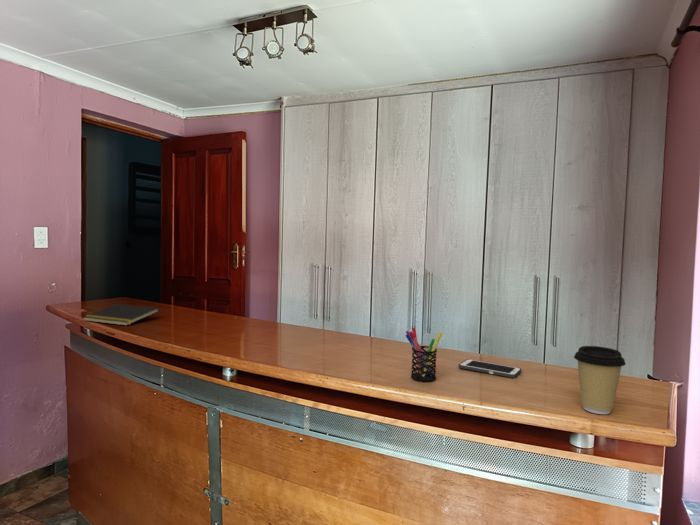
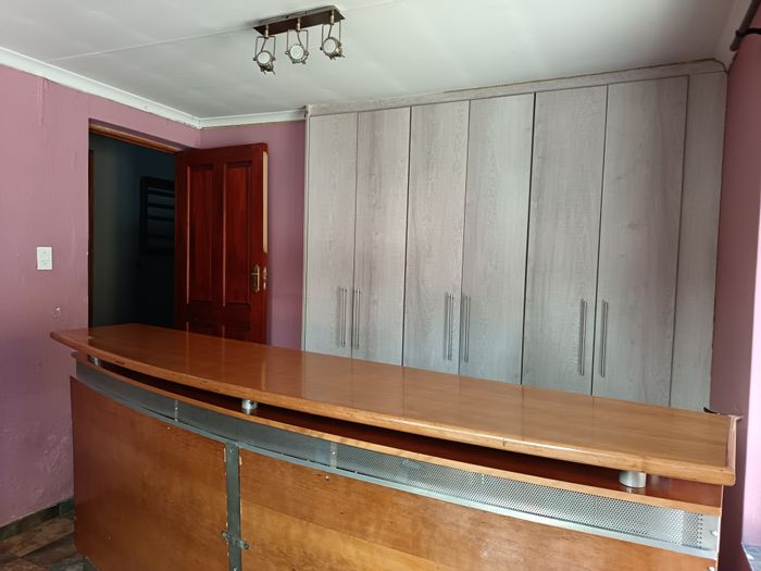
- pen holder [405,327,443,383]
- coffee cup [573,345,627,415]
- notepad [82,303,160,327]
- cell phone [458,358,522,379]
